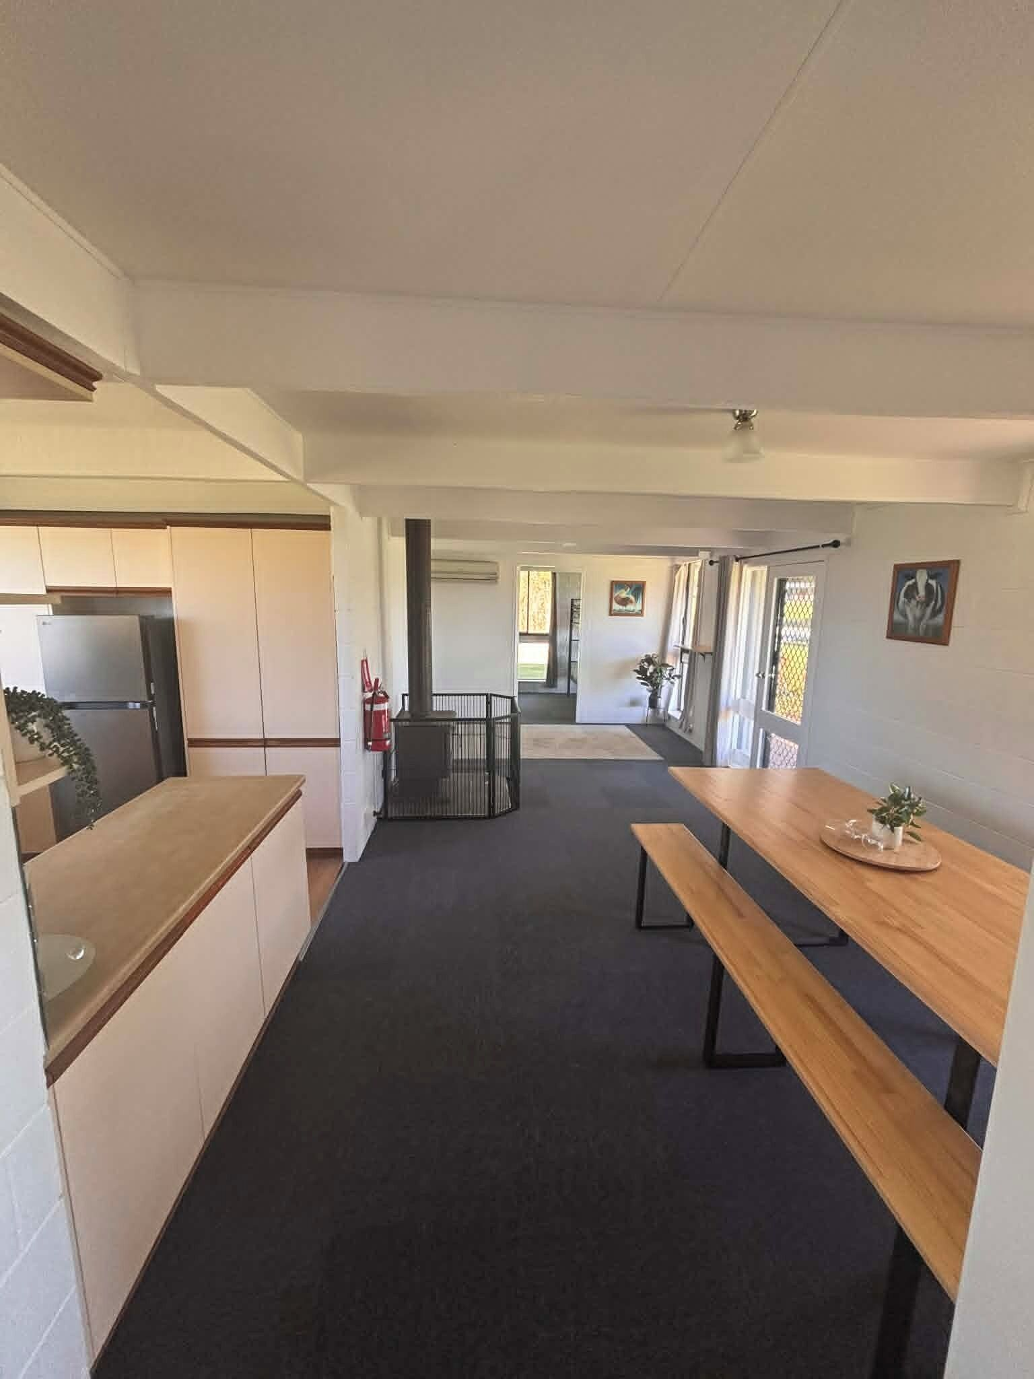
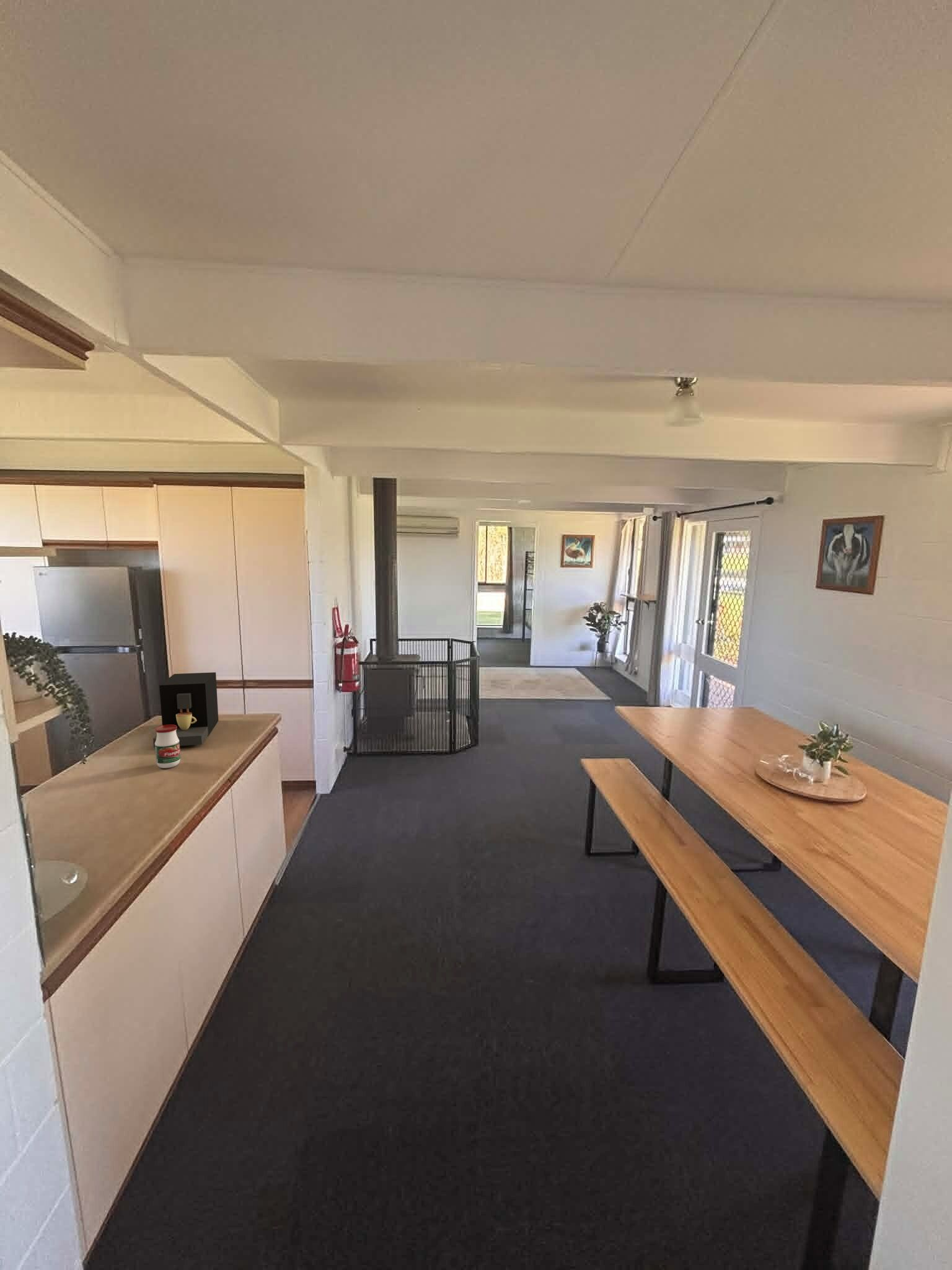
+ coffee maker [152,672,219,748]
+ jar [154,724,181,769]
